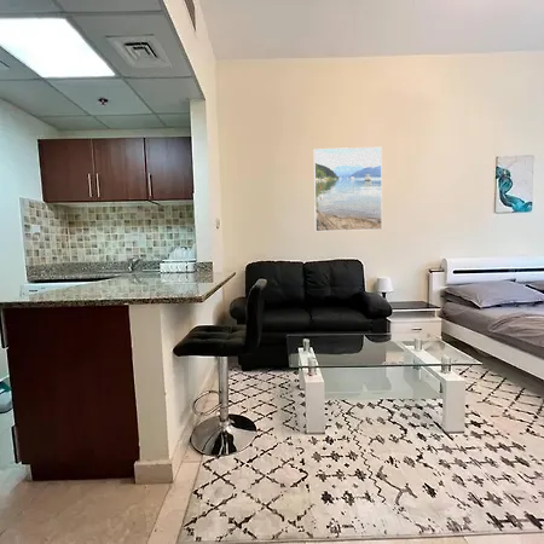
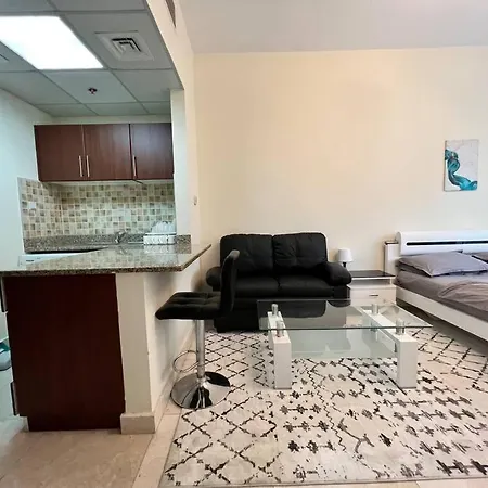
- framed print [313,146,383,232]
